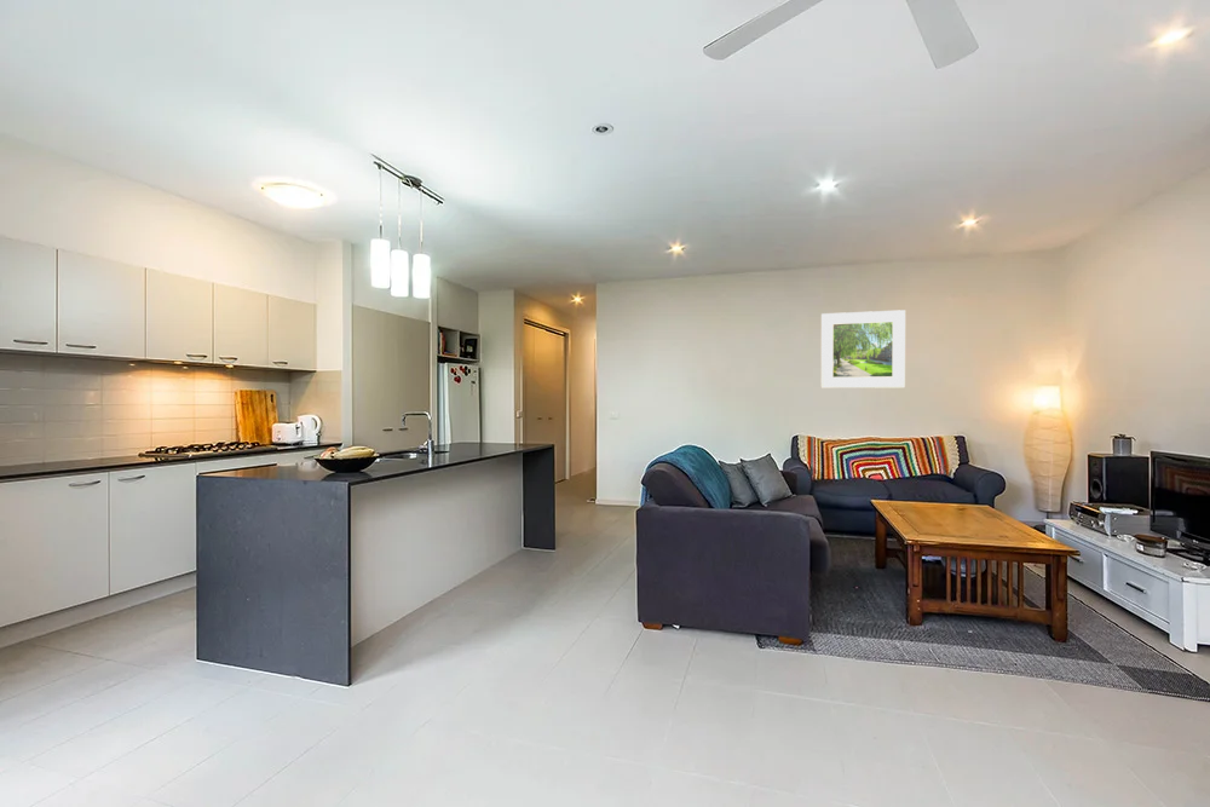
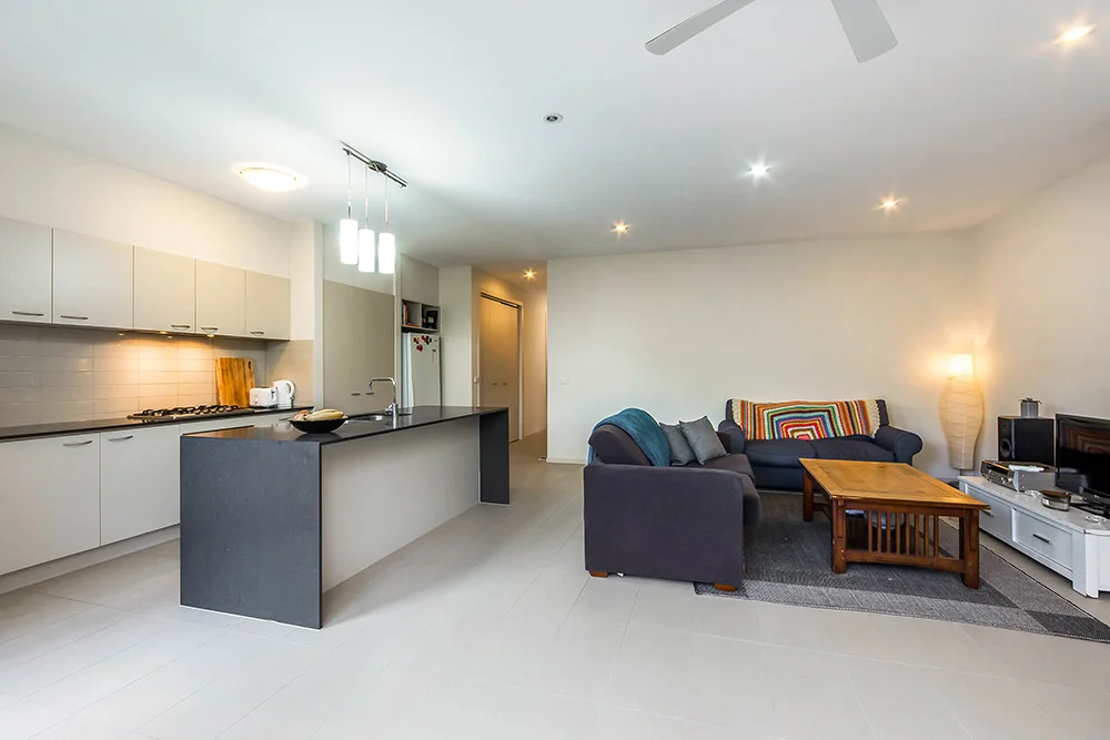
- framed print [820,309,906,390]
